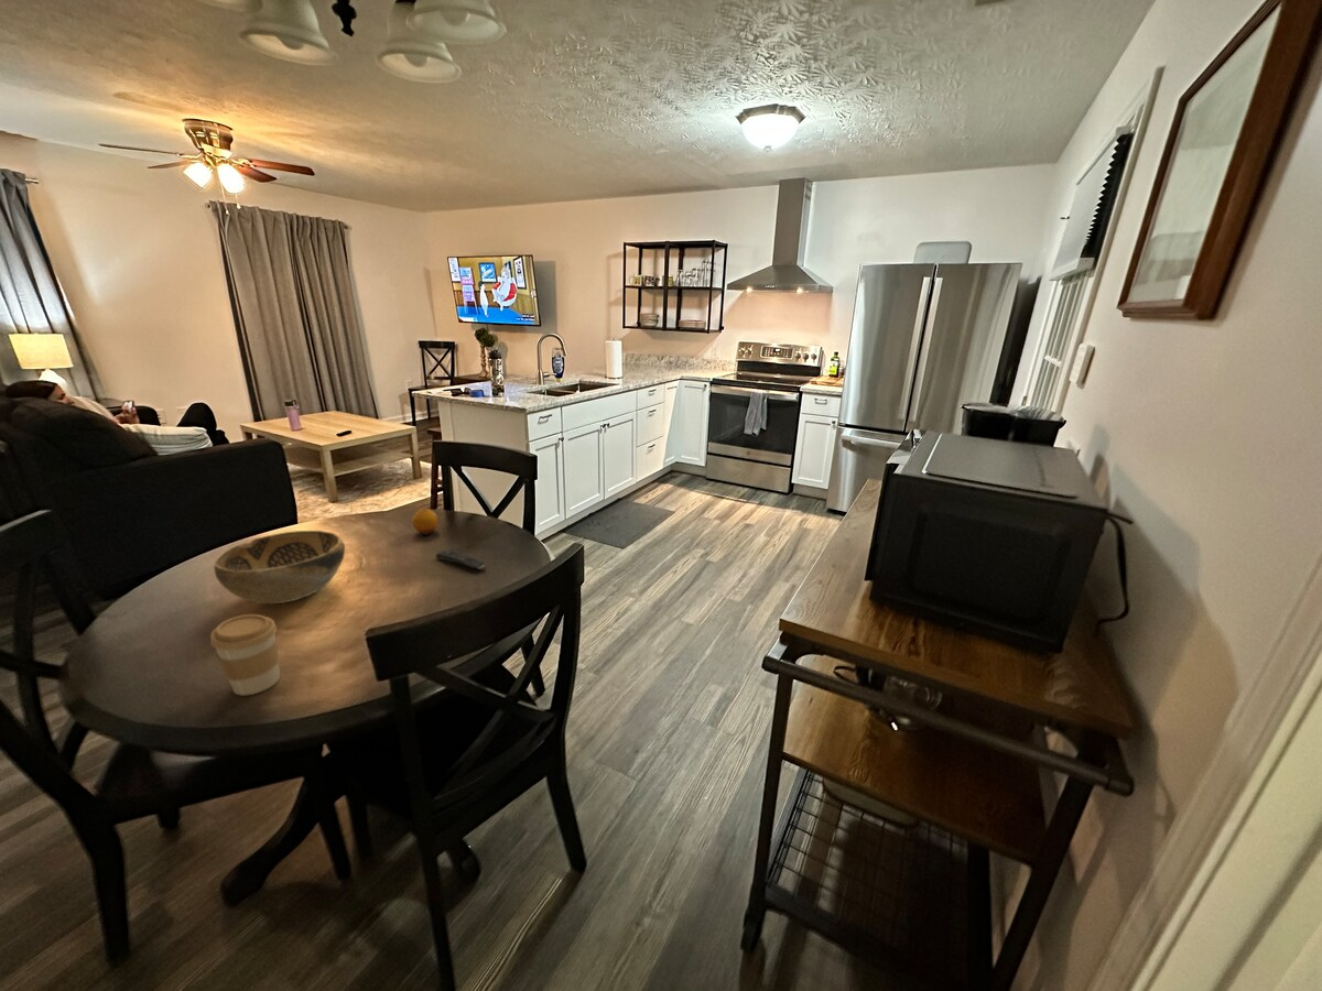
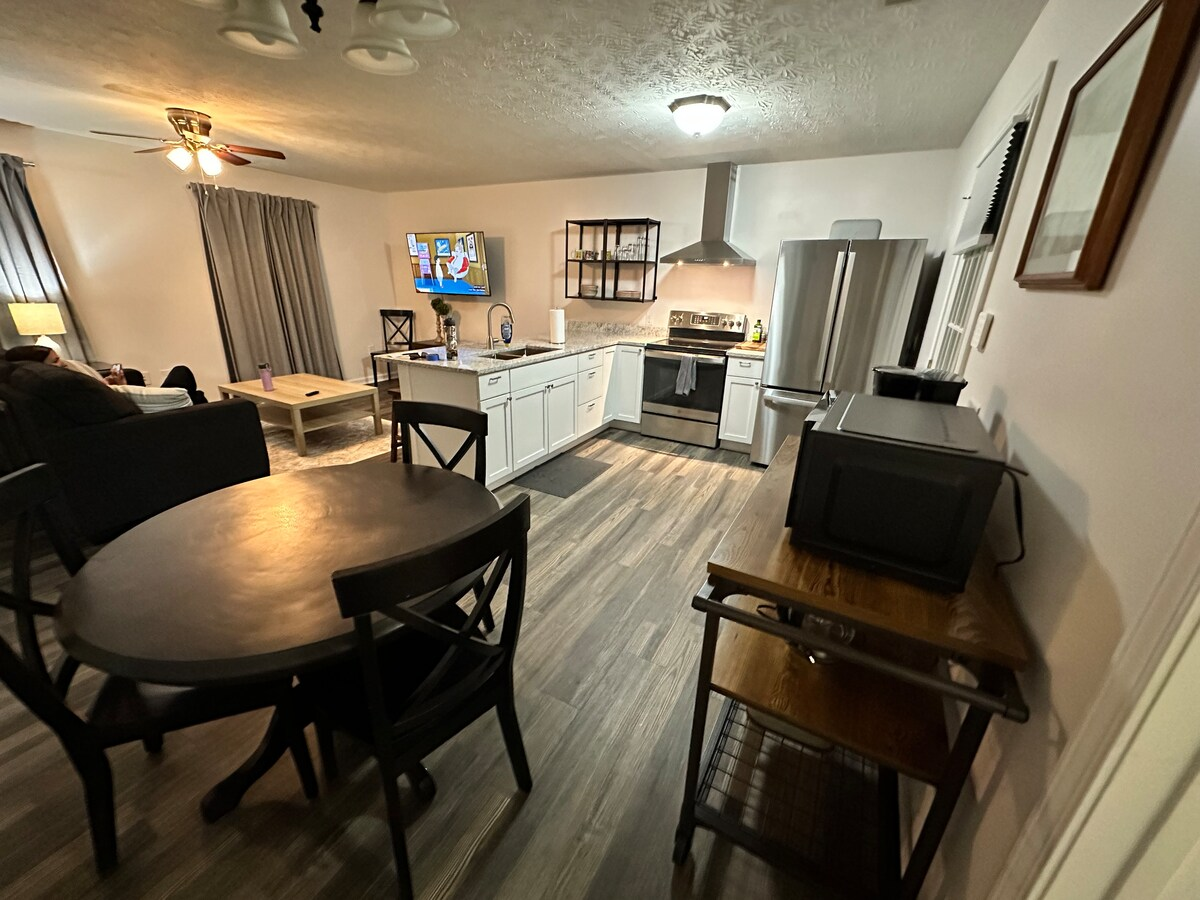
- remote control [435,548,486,570]
- decorative bowl [213,530,346,605]
- fruit [411,508,438,535]
- coffee cup [209,613,281,696]
